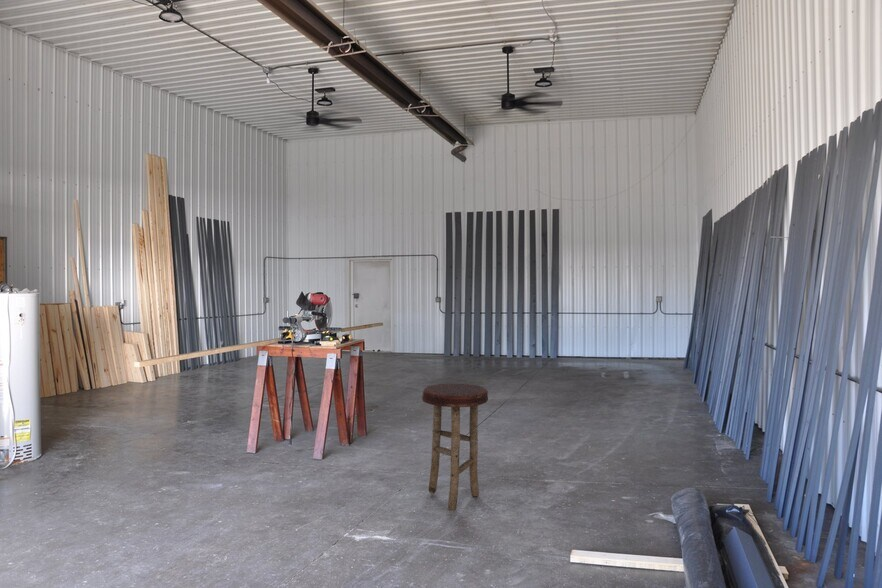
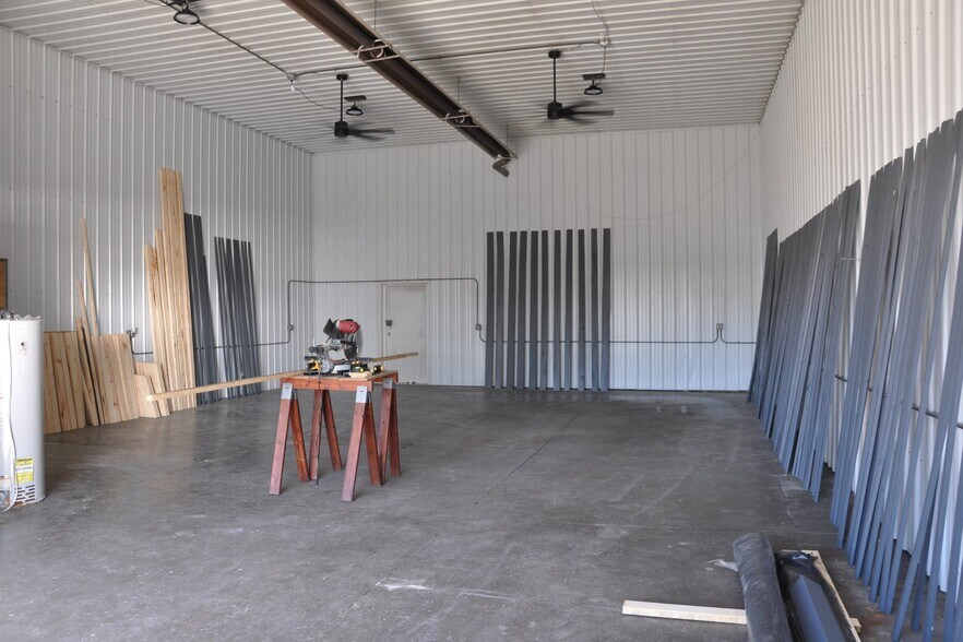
- stool [421,382,489,511]
